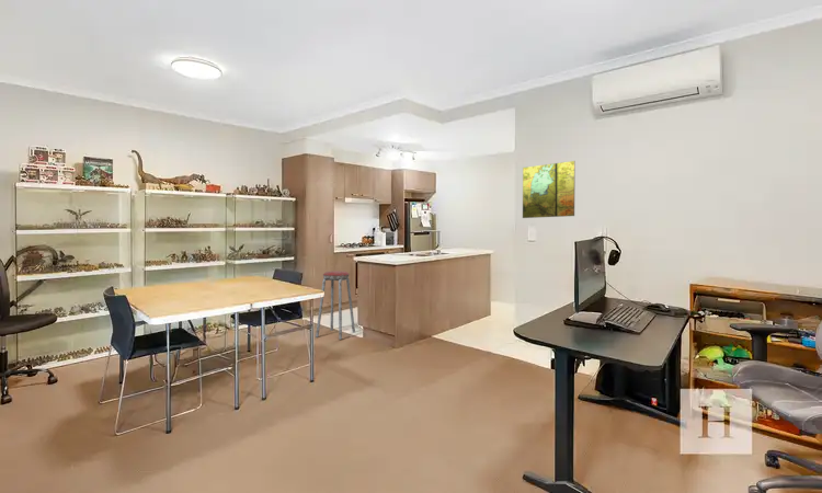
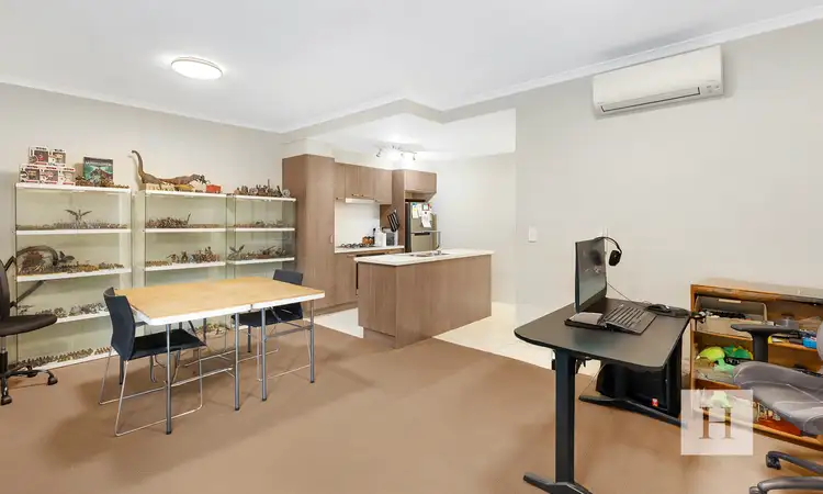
- music stool [315,270,356,341]
- map [522,160,576,219]
